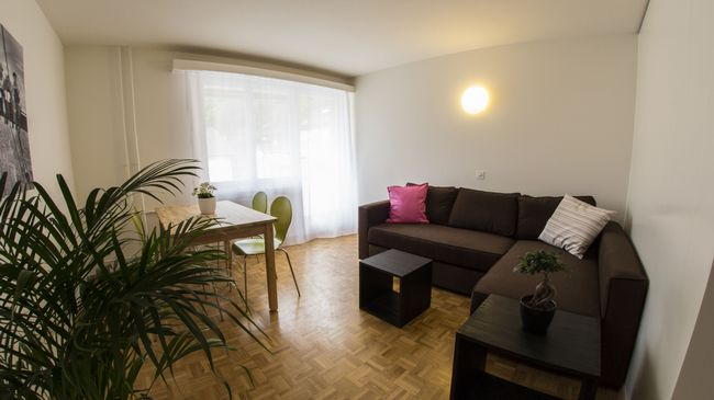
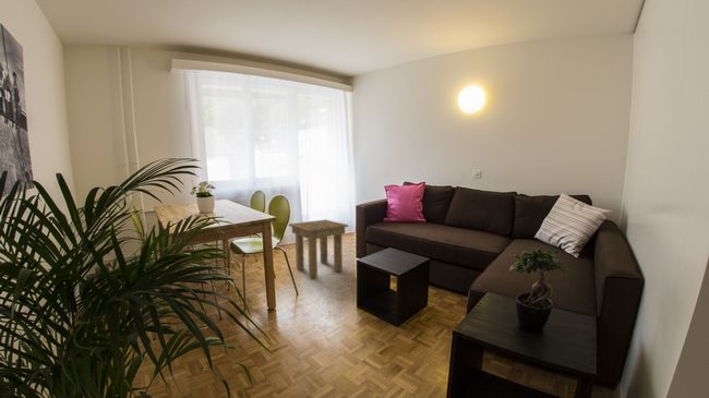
+ side table [288,218,349,279]
